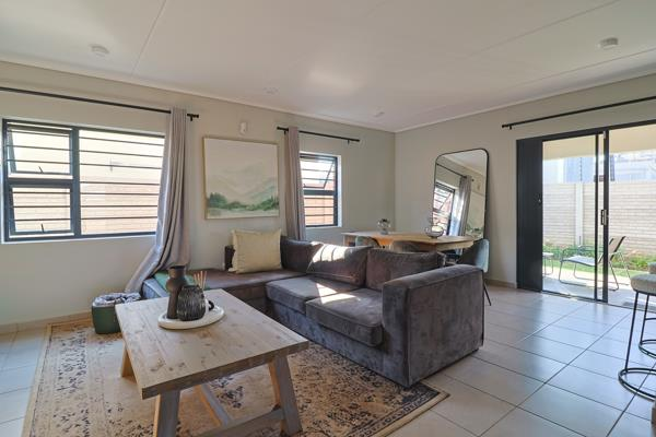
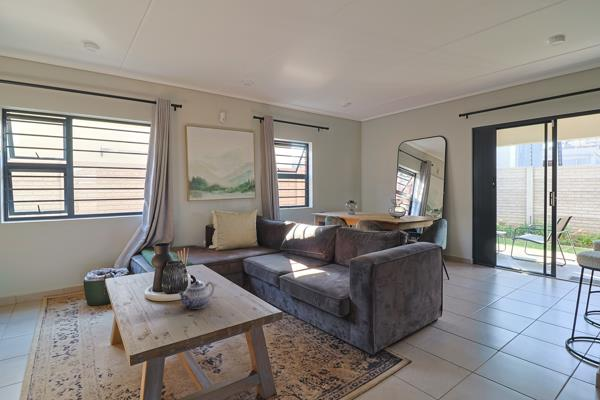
+ teapot [177,280,215,310]
